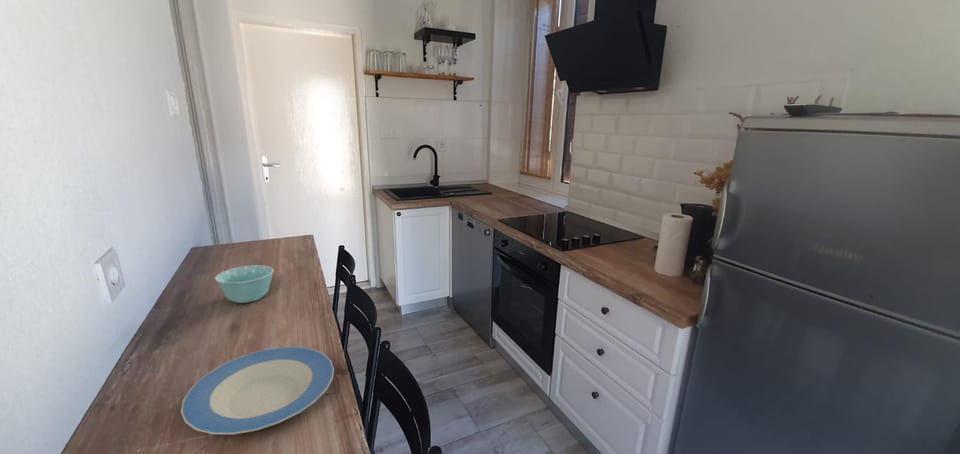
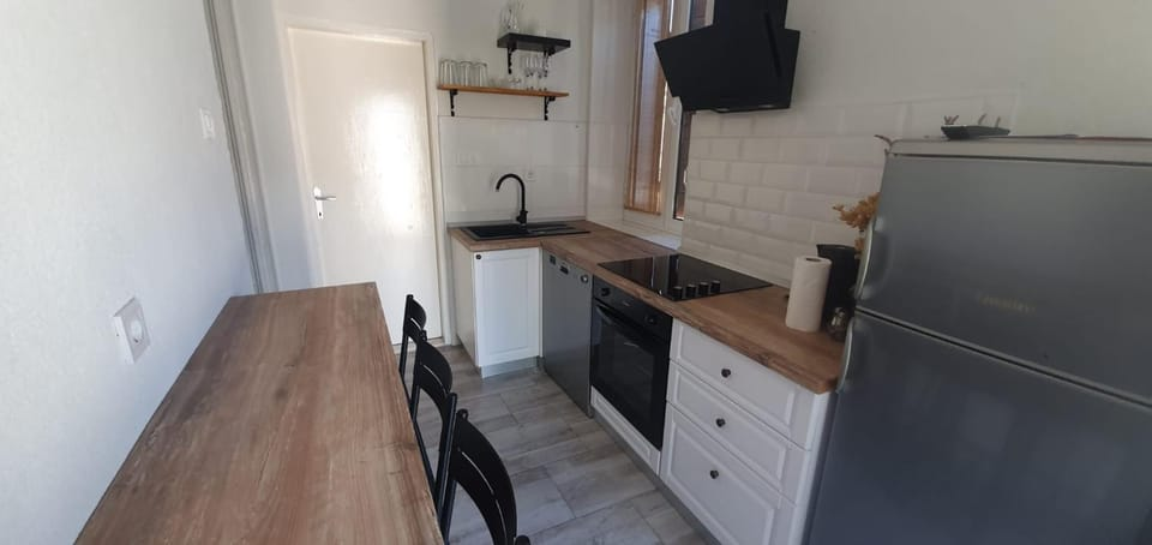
- bowl [214,264,274,304]
- plate [180,346,335,435]
